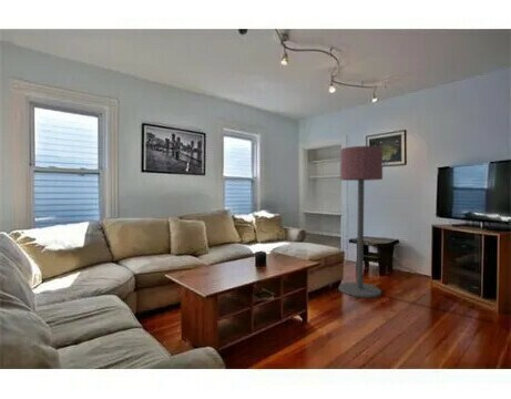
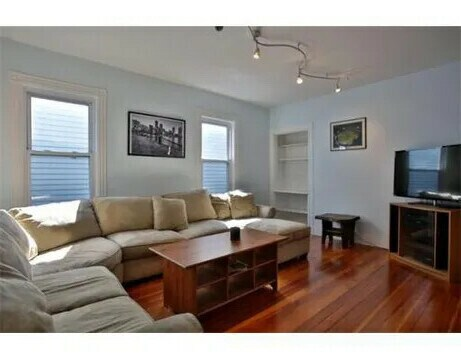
- floor lamp [338,145,384,299]
